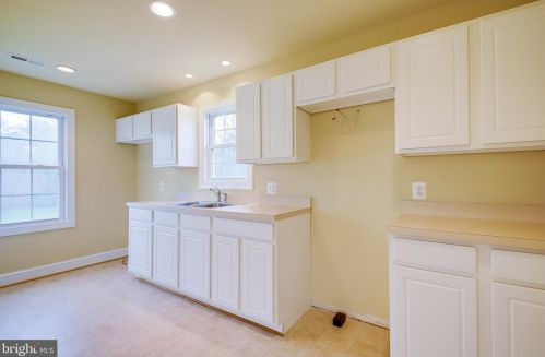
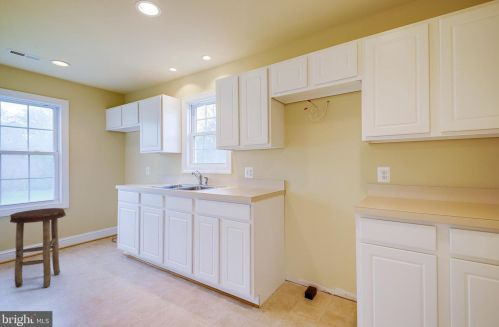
+ stool [9,207,67,288]
